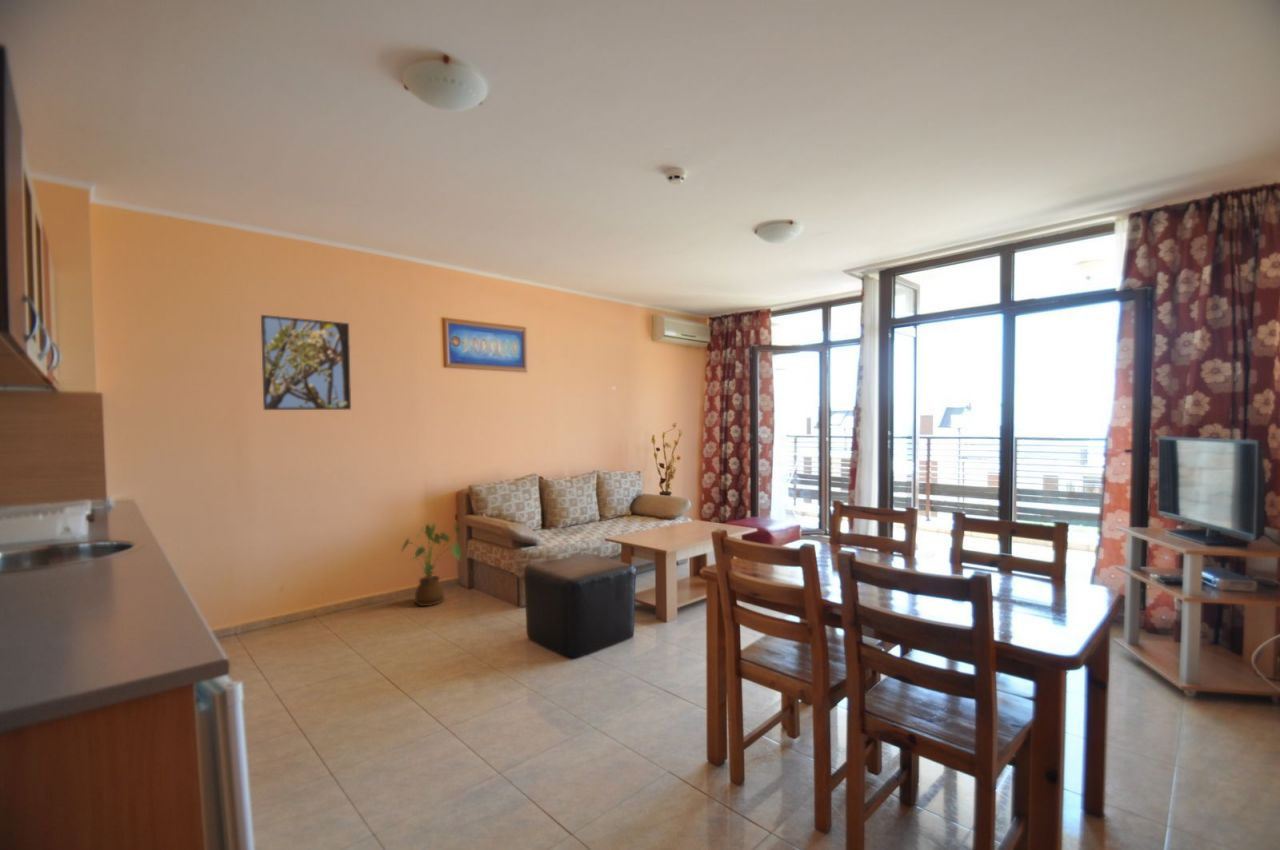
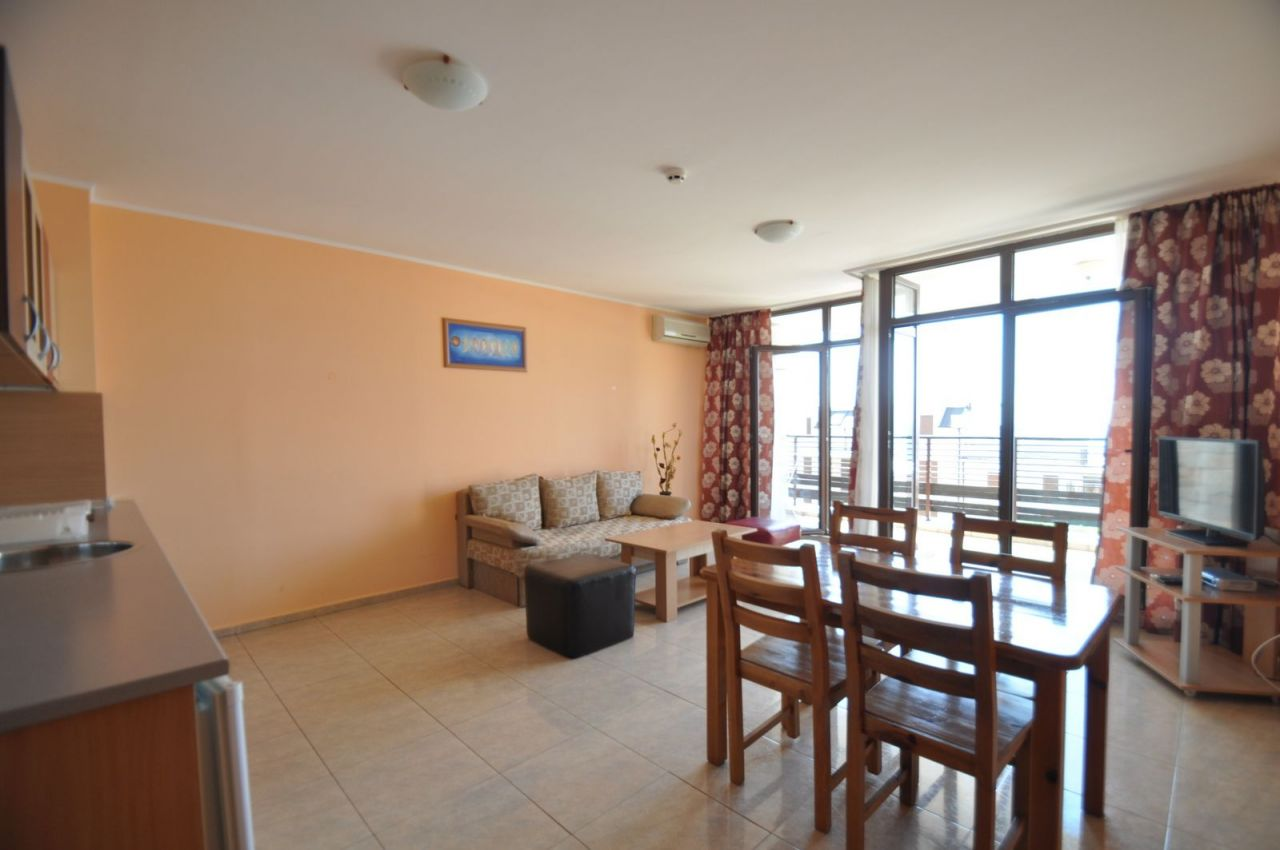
- house plant [399,522,462,607]
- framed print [260,314,352,411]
